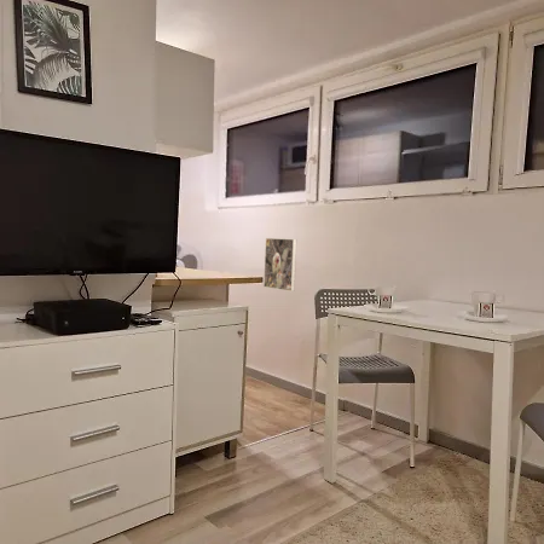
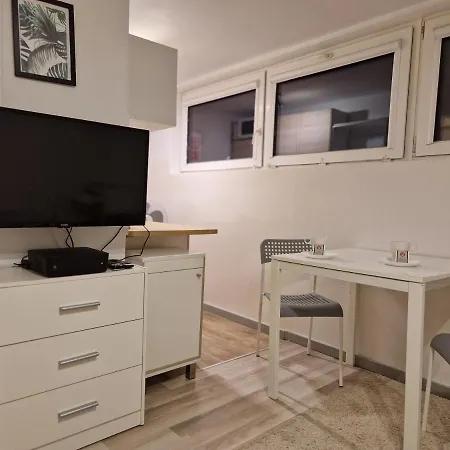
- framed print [262,237,297,293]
